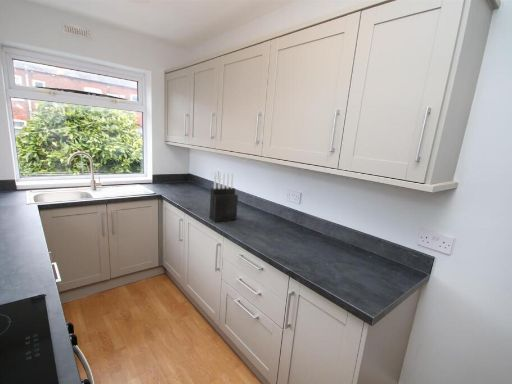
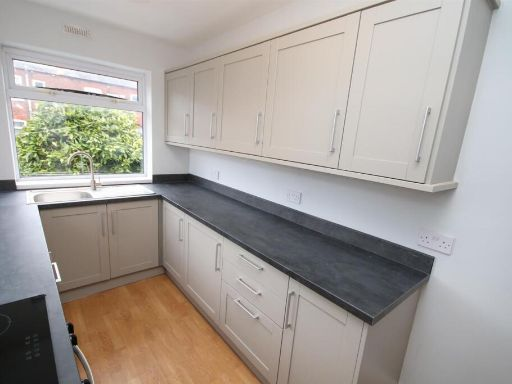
- knife block [209,172,239,223]
